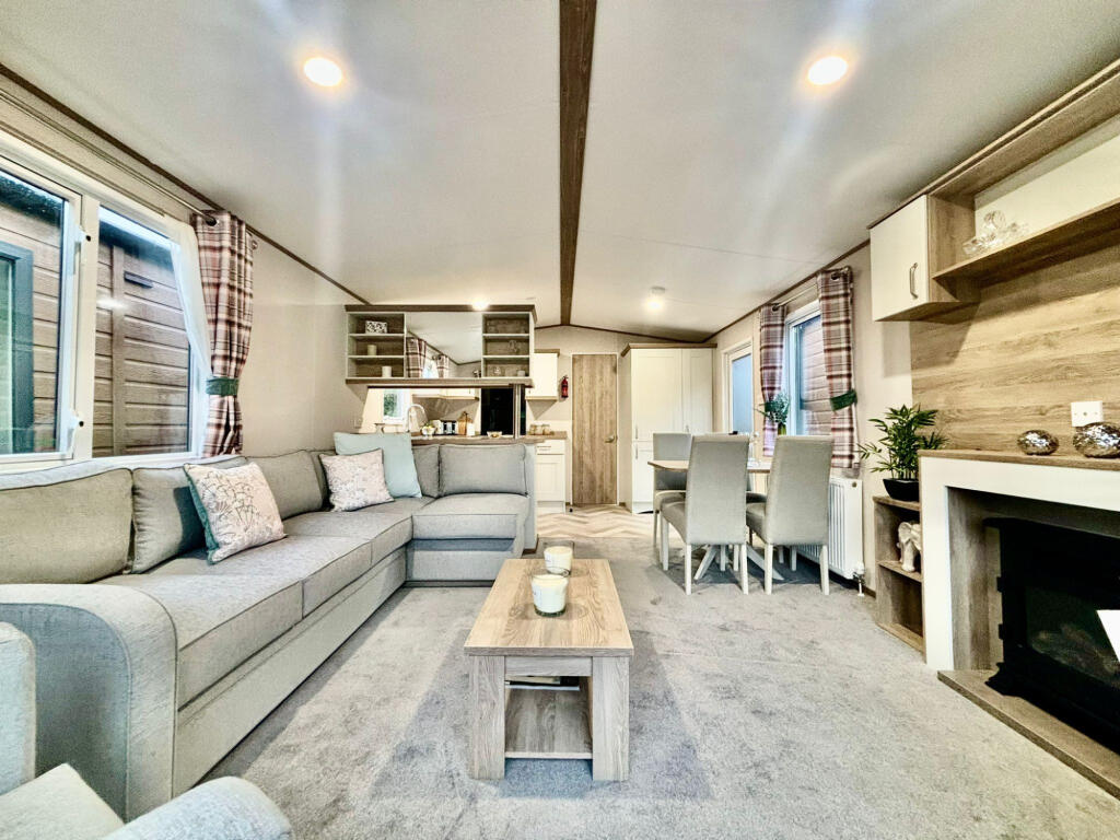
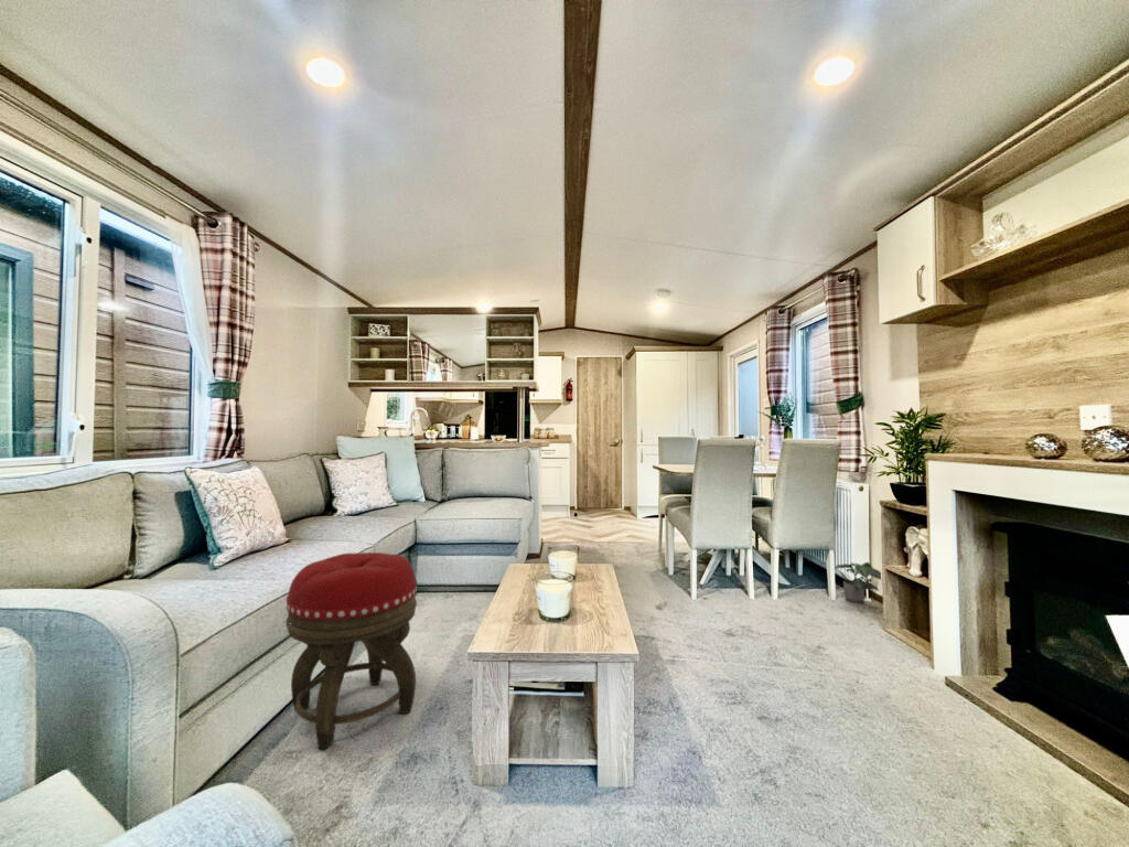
+ potted plant [834,561,882,603]
+ footstool [284,551,418,750]
